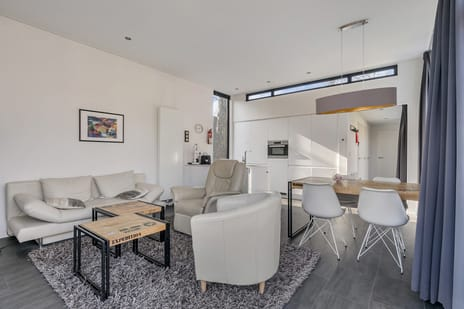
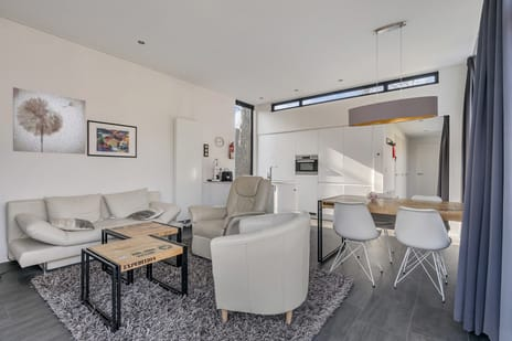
+ wall art [12,86,86,156]
